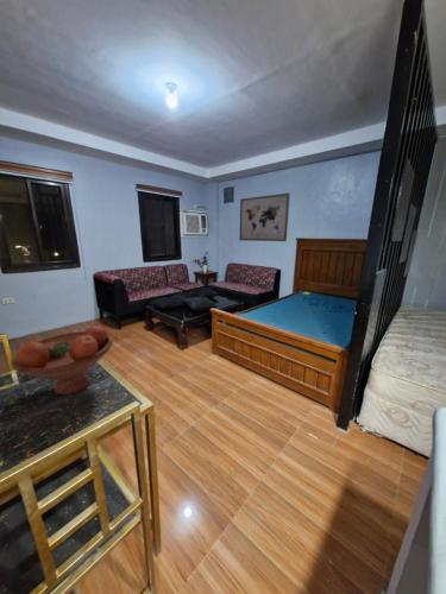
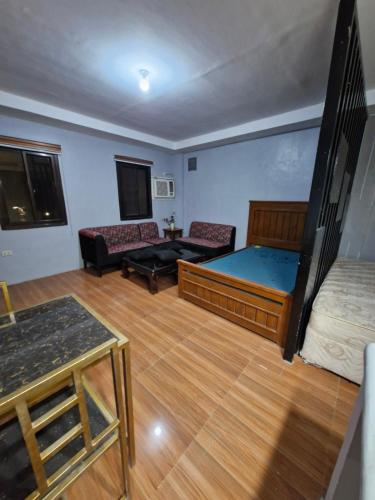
- wall art [238,192,291,242]
- fruit bowl [10,324,114,396]
